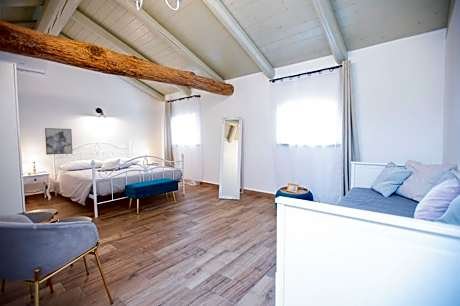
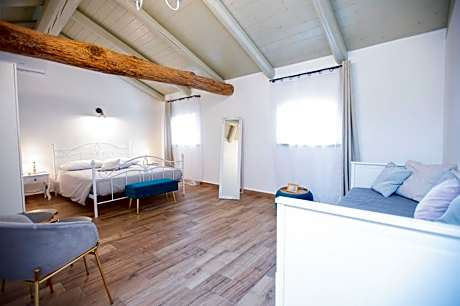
- wall art [44,127,73,156]
